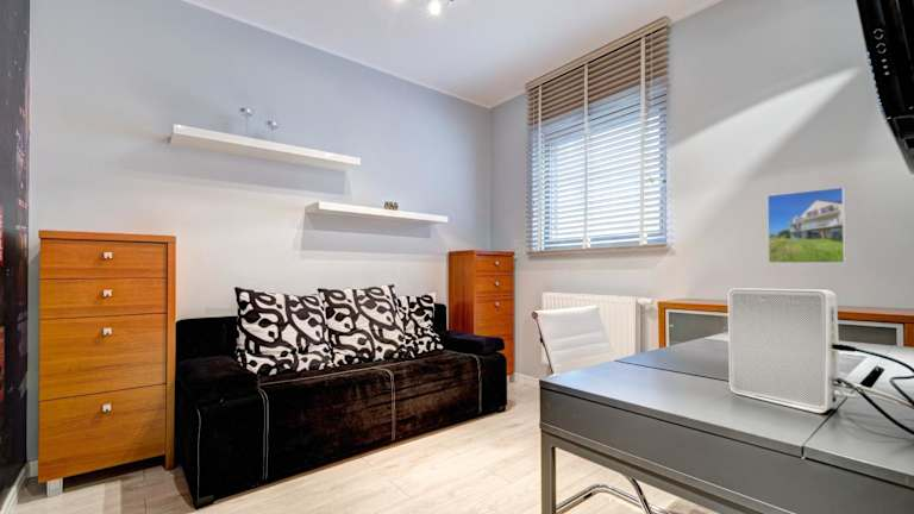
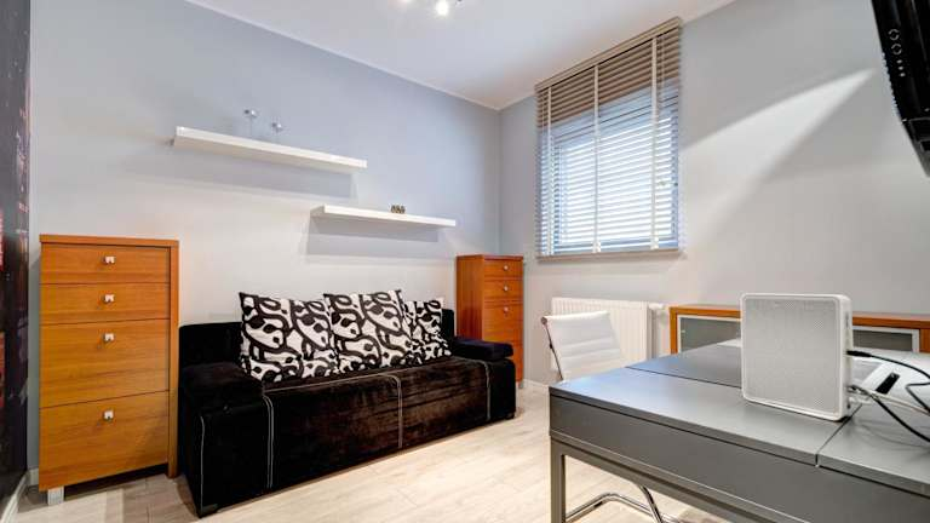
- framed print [766,186,847,264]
